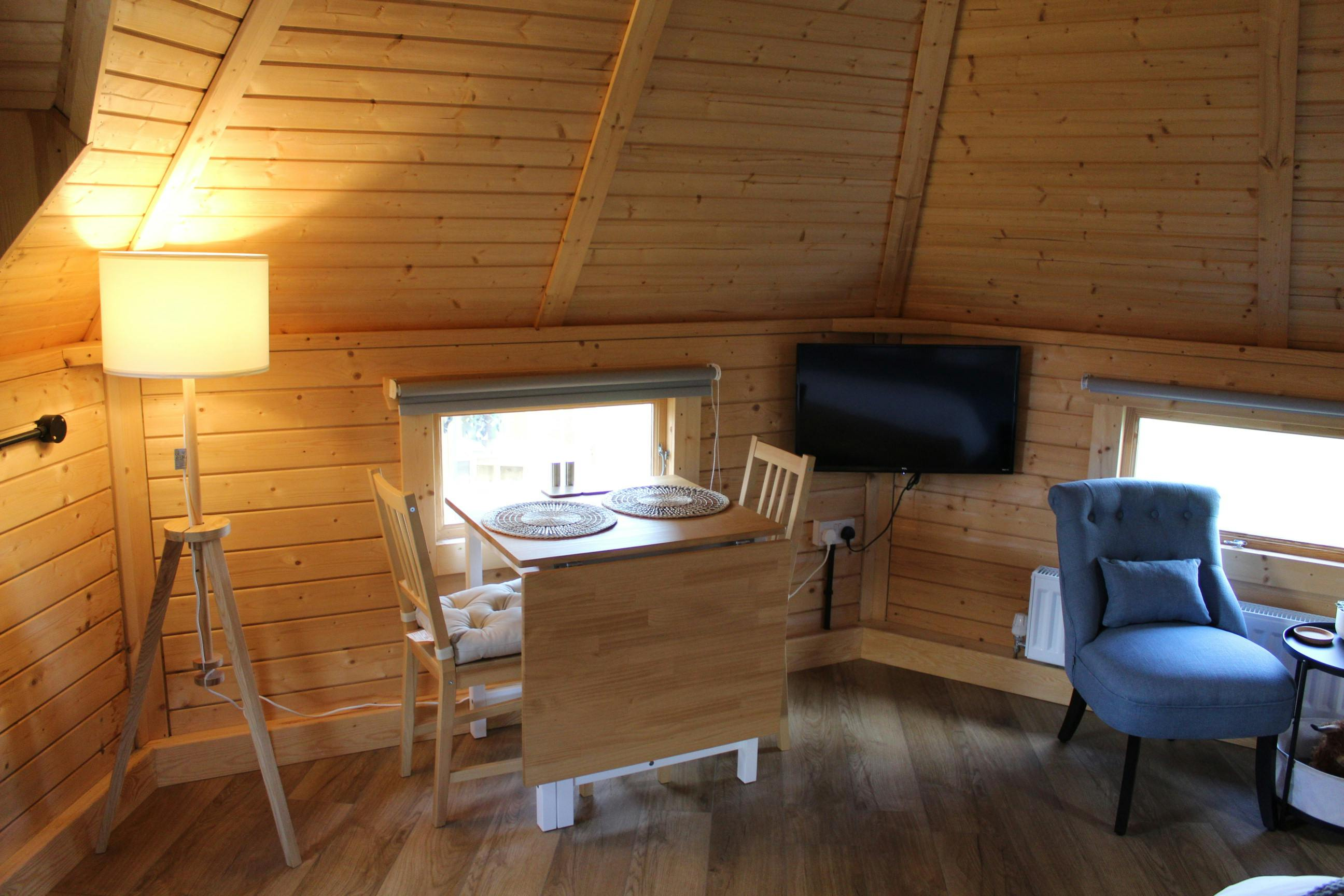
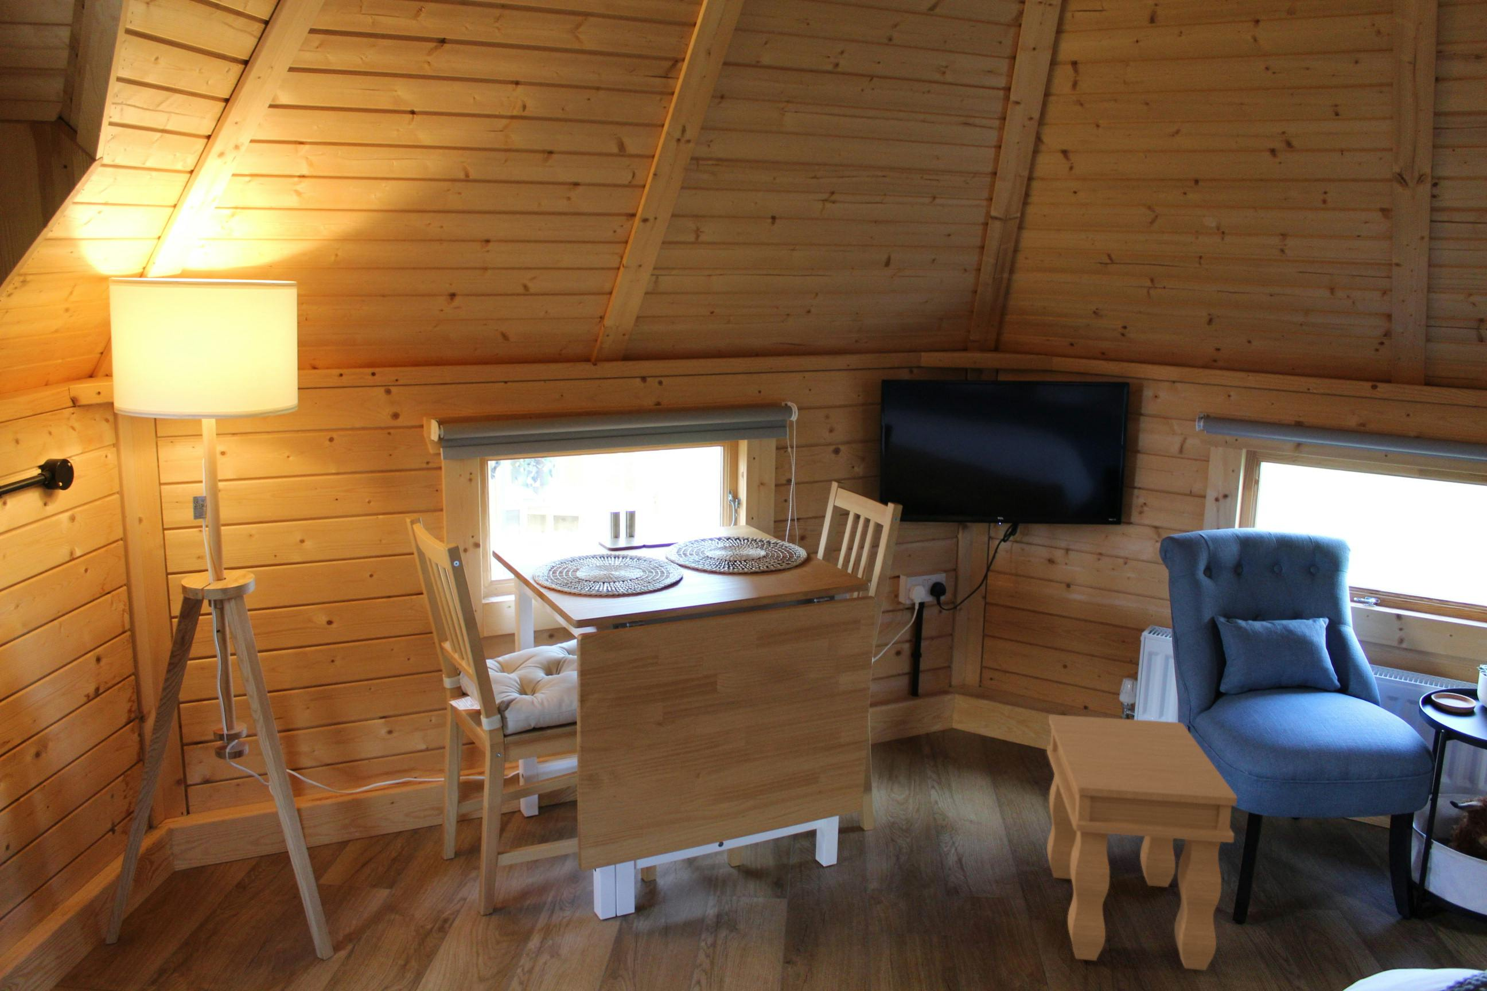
+ side table [1047,714,1238,971]
